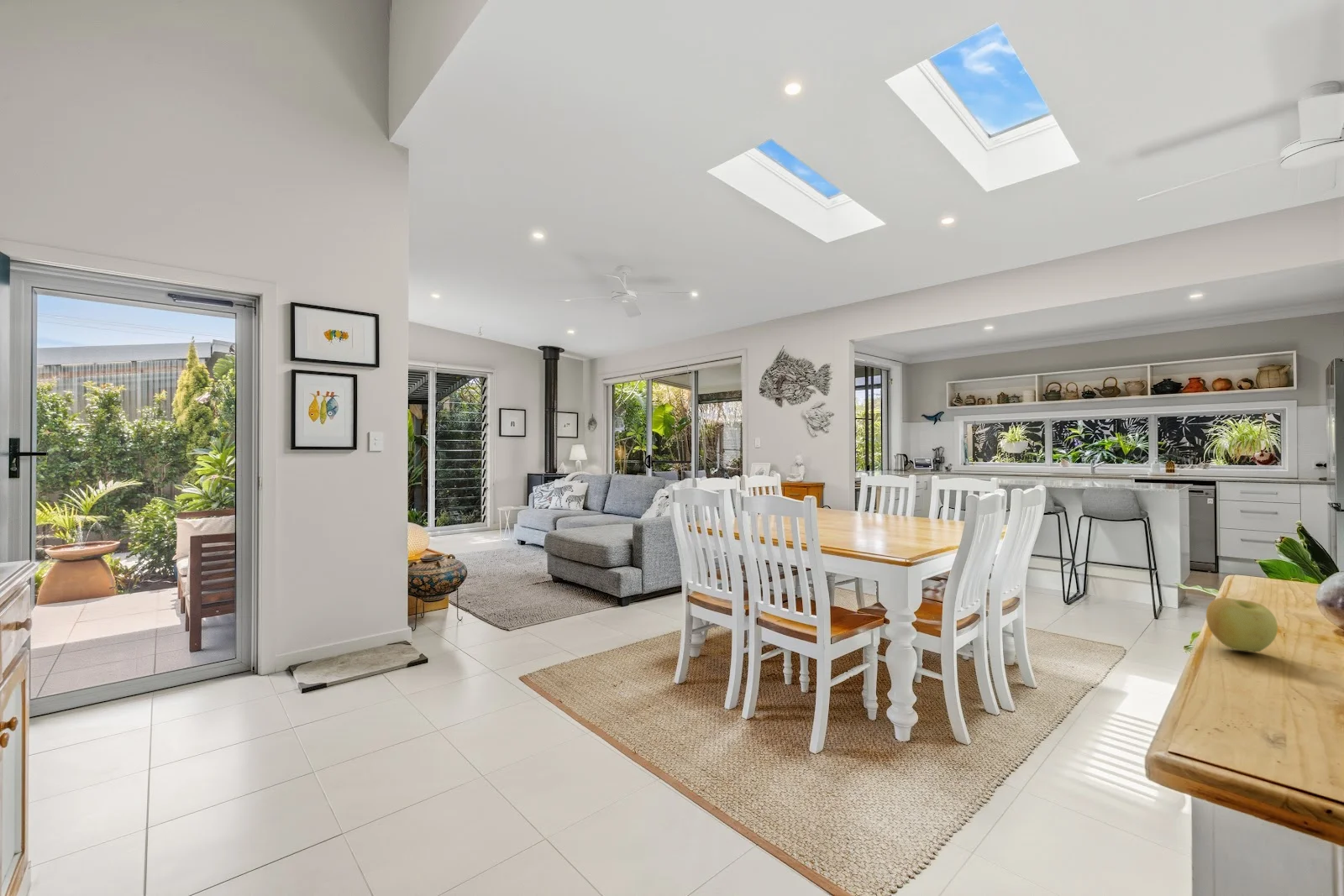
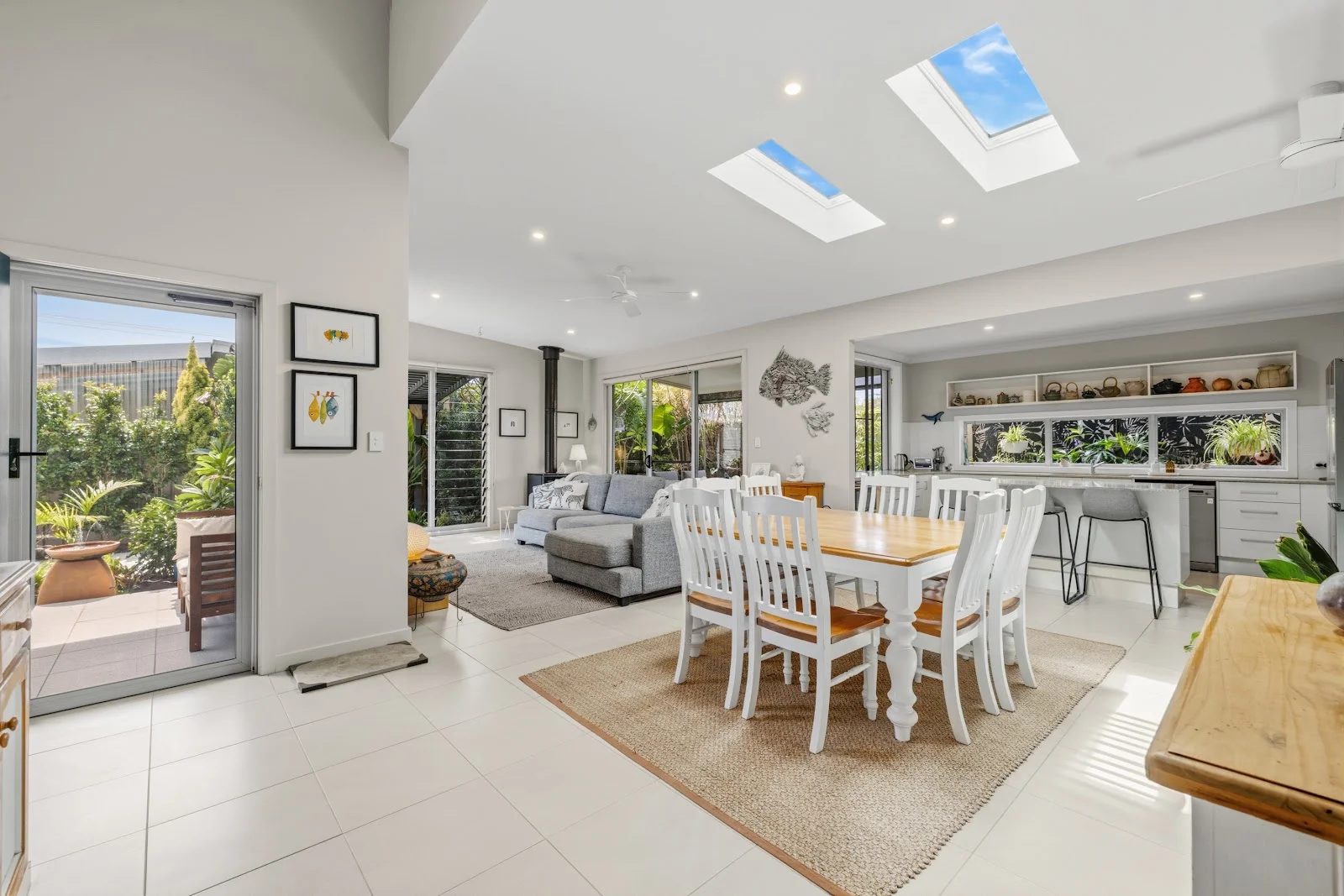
- apple [1205,597,1278,652]
